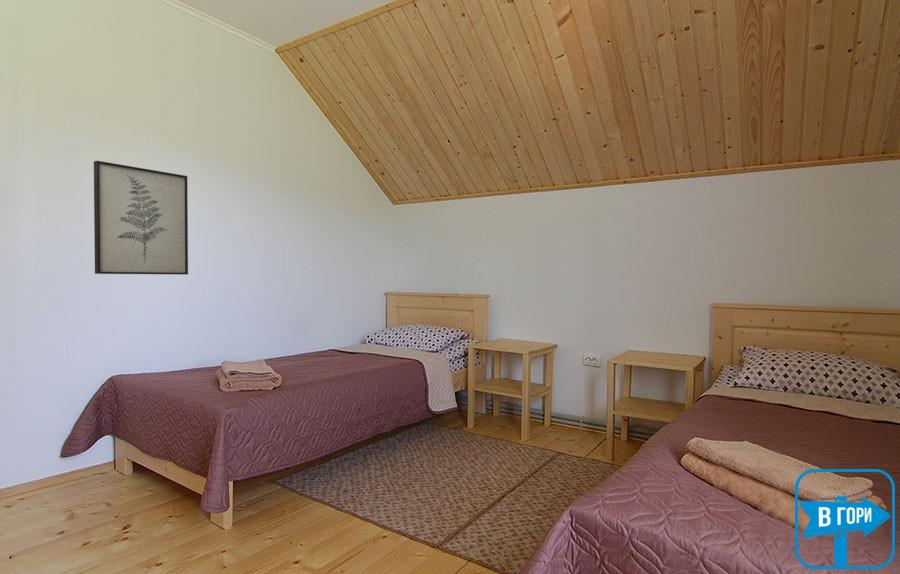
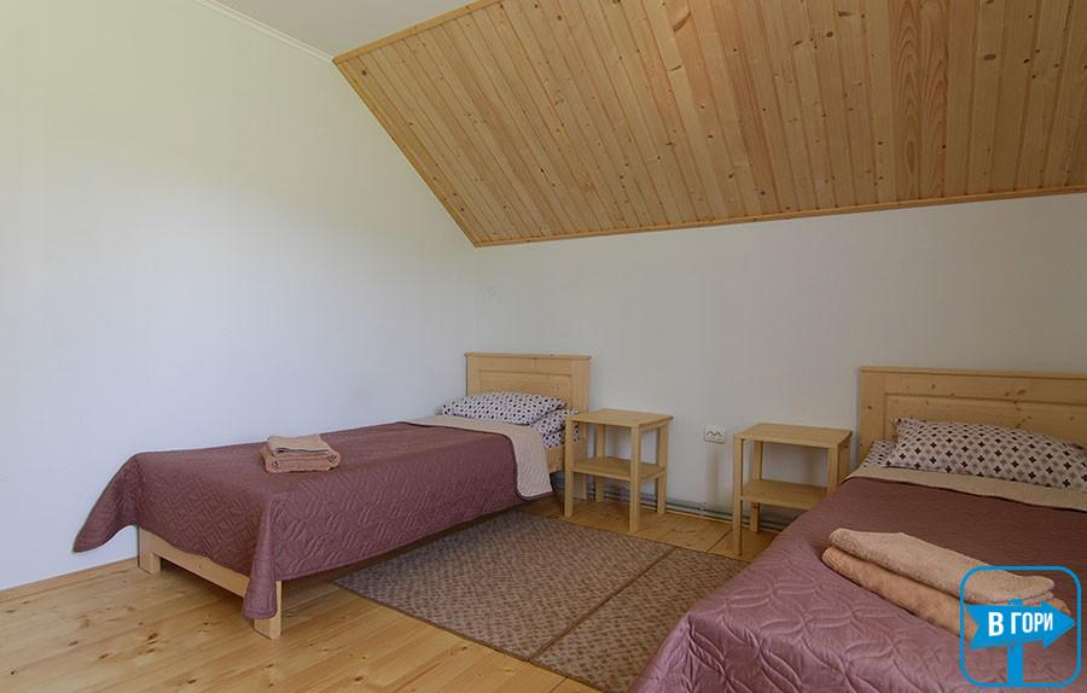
- wall art [93,160,189,276]
